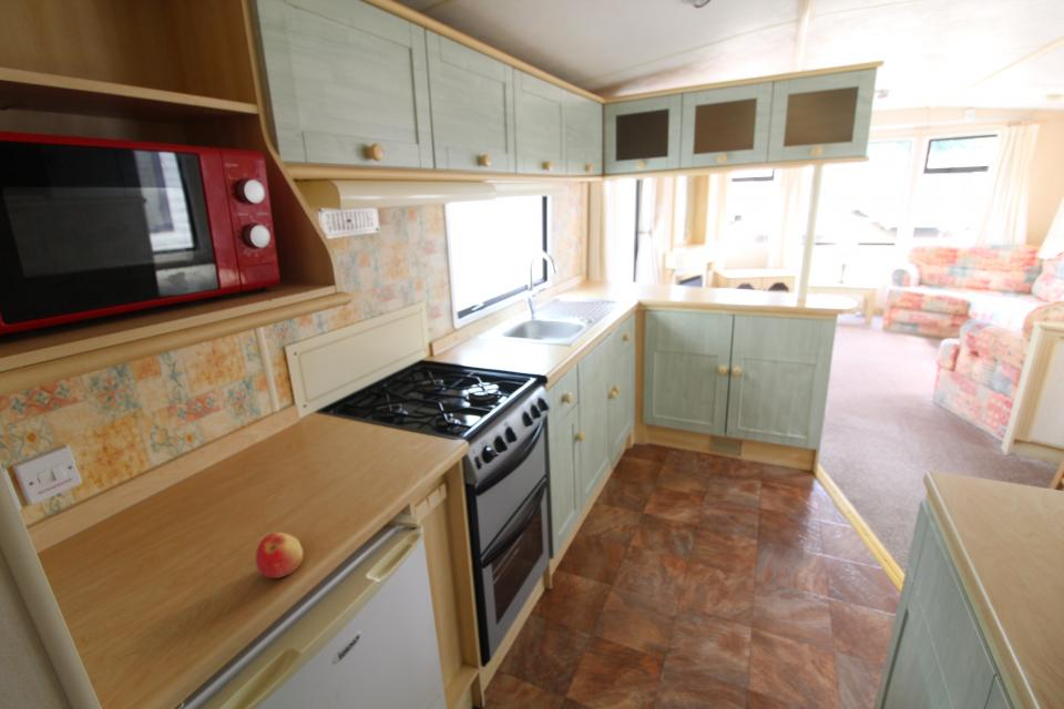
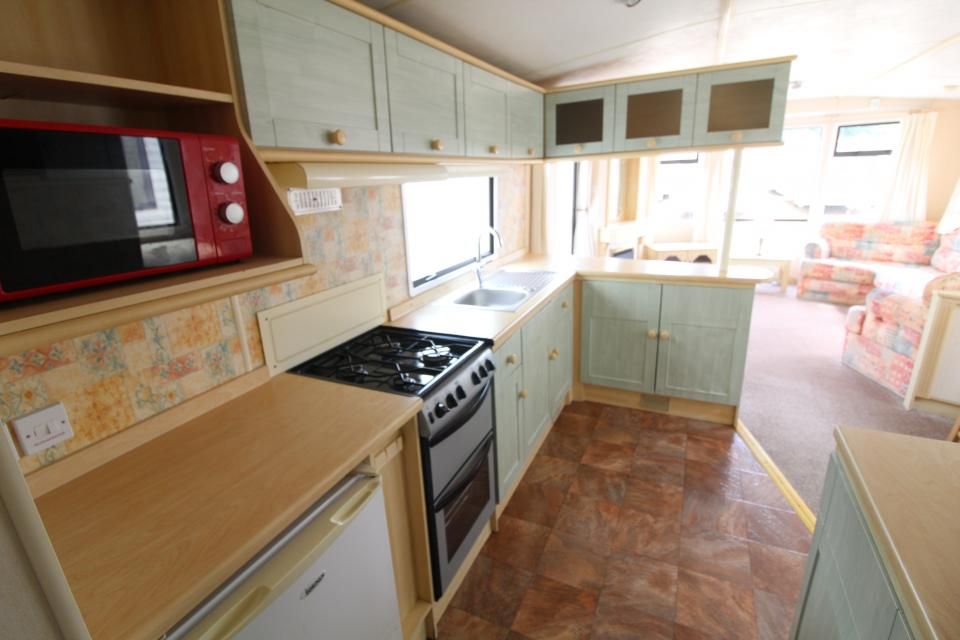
- apple [255,532,304,579]
